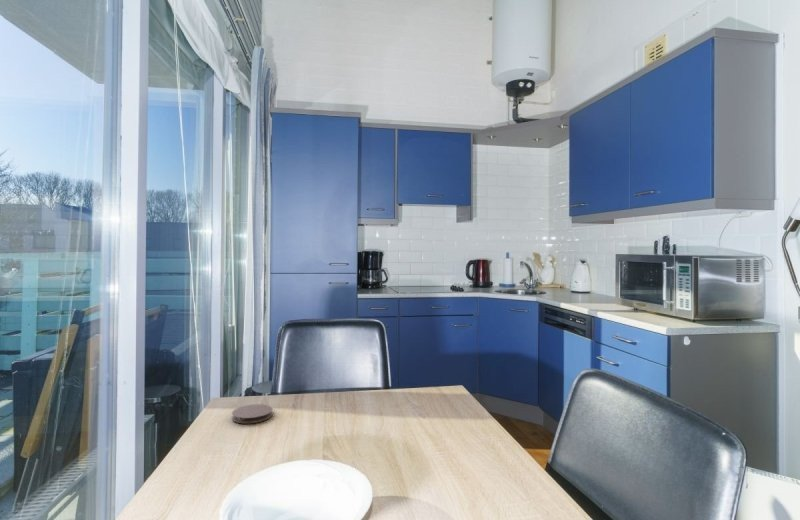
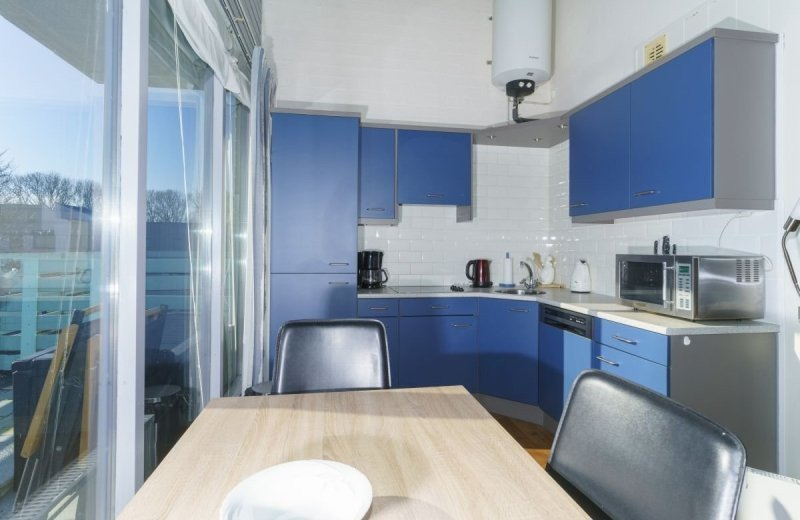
- coaster [231,403,274,424]
